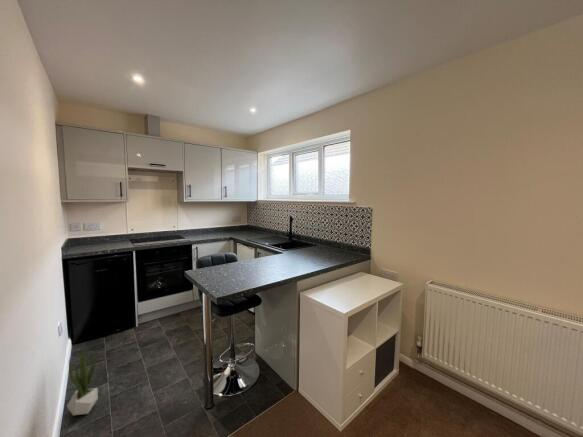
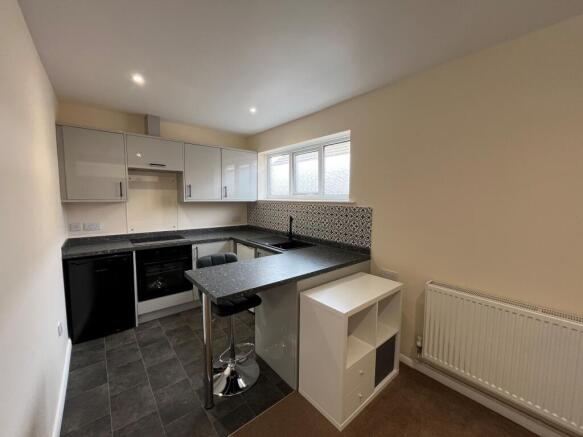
- potted plant [66,346,99,417]
